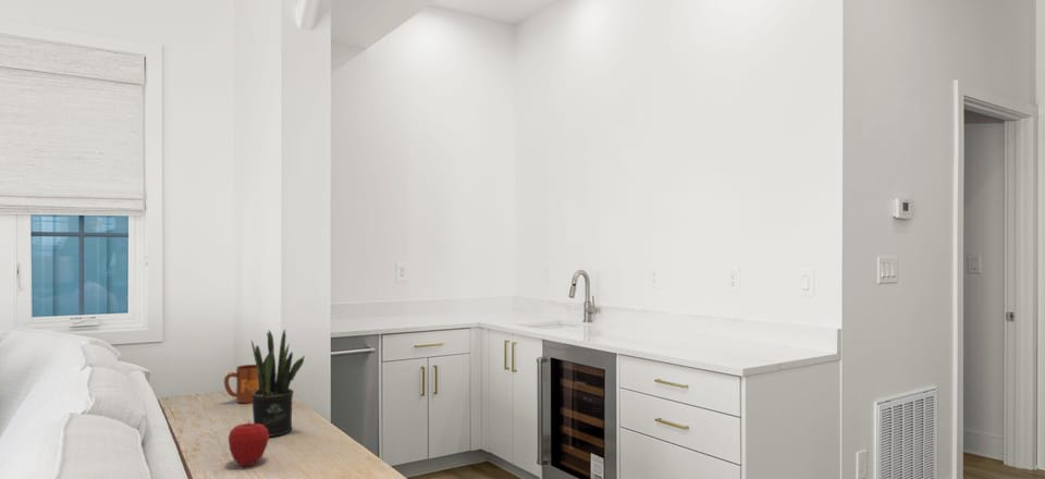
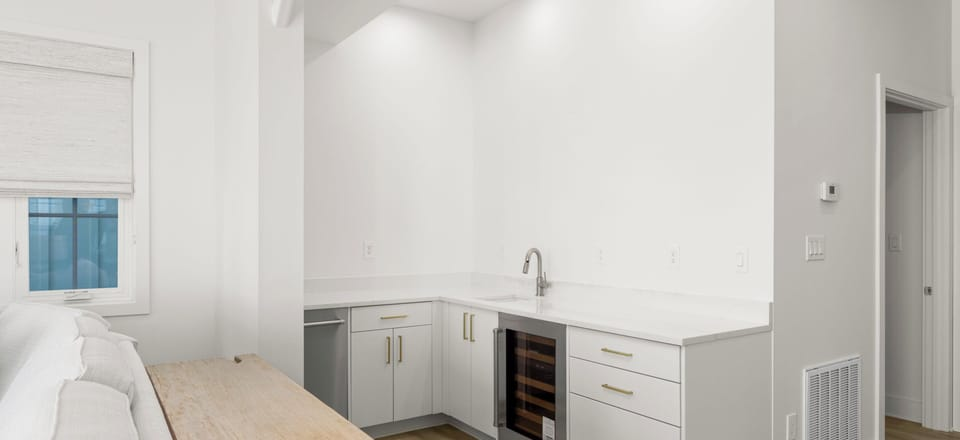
- potted plant [249,329,306,438]
- mug [223,364,259,404]
- apple [228,420,270,467]
